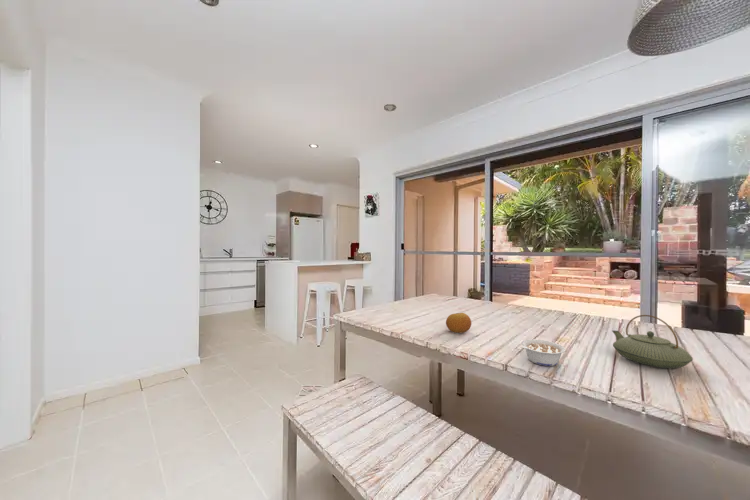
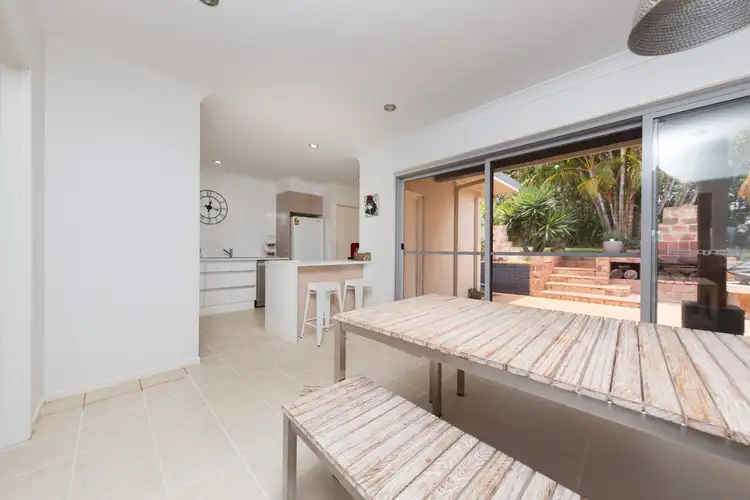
- teapot [611,314,694,369]
- fruit [445,312,472,334]
- legume [519,339,566,367]
